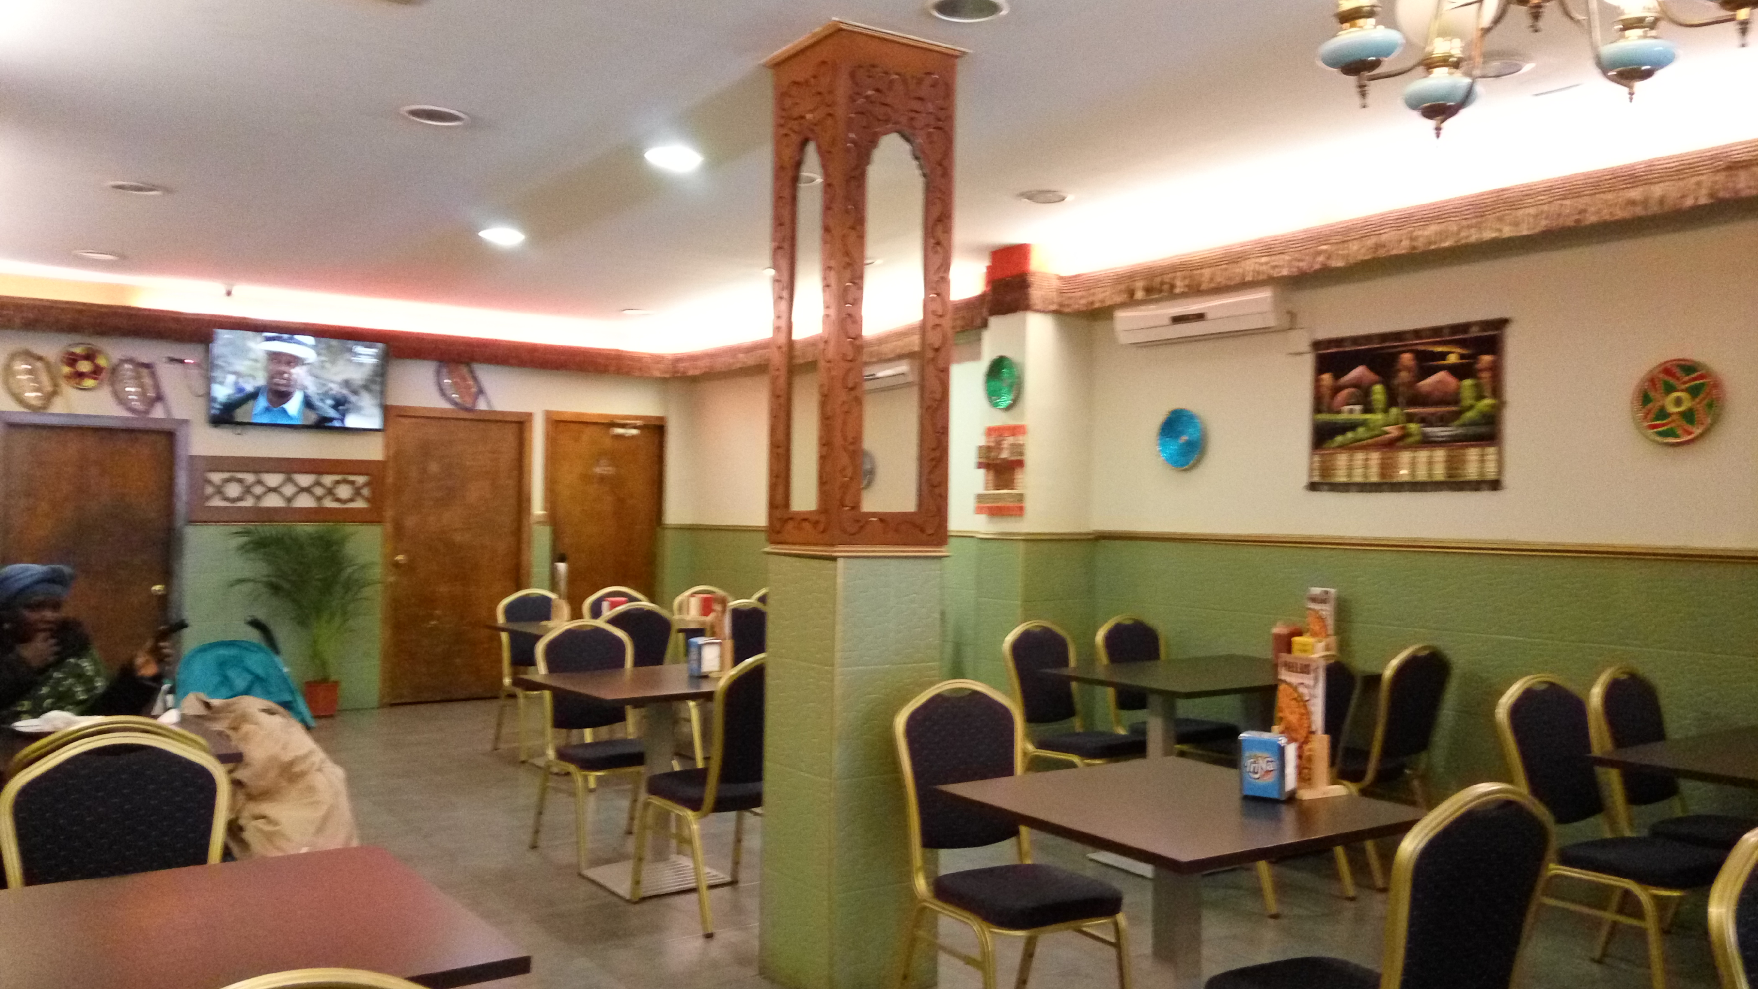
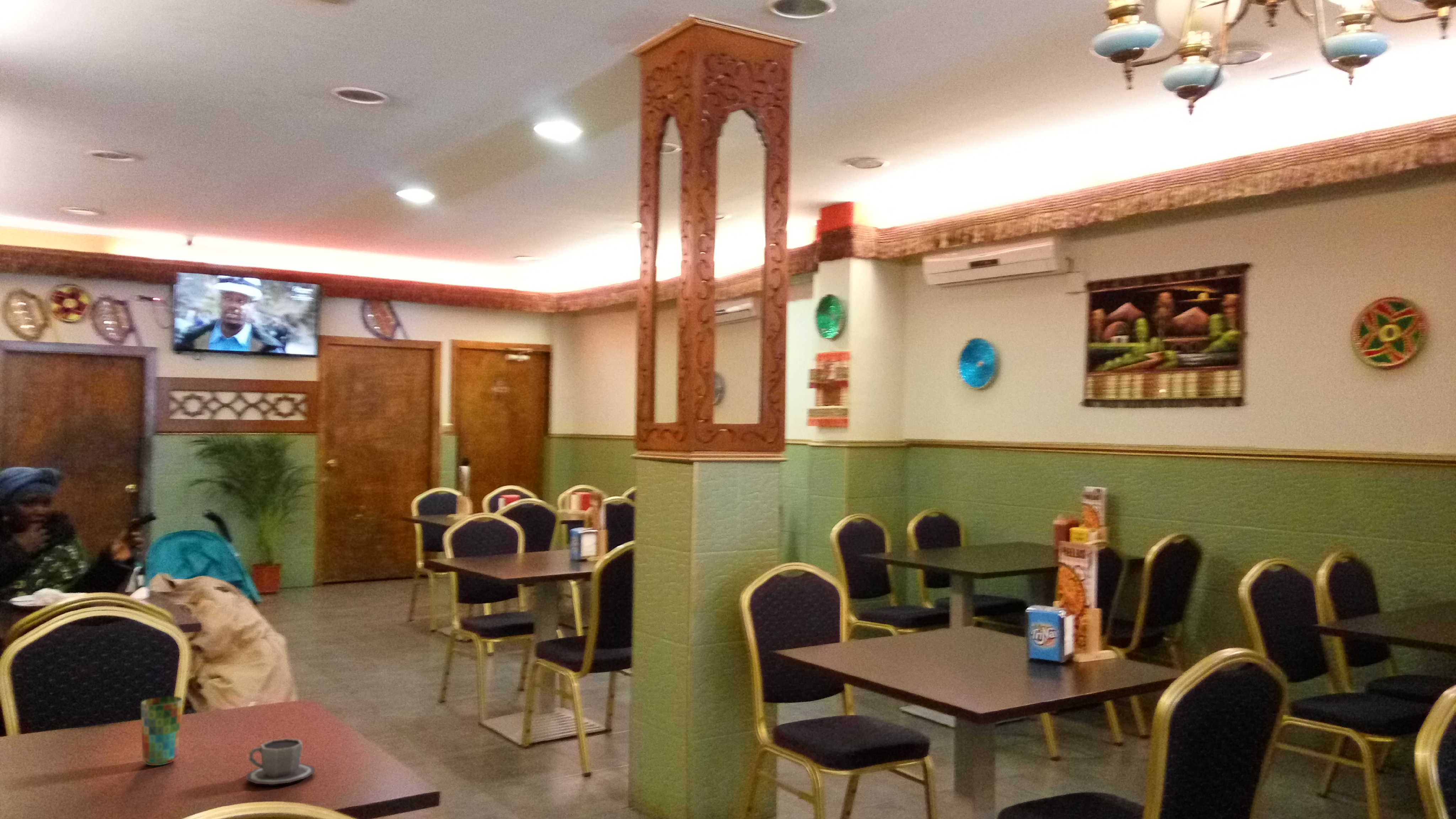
+ cup [246,738,315,785]
+ cup [141,696,183,766]
